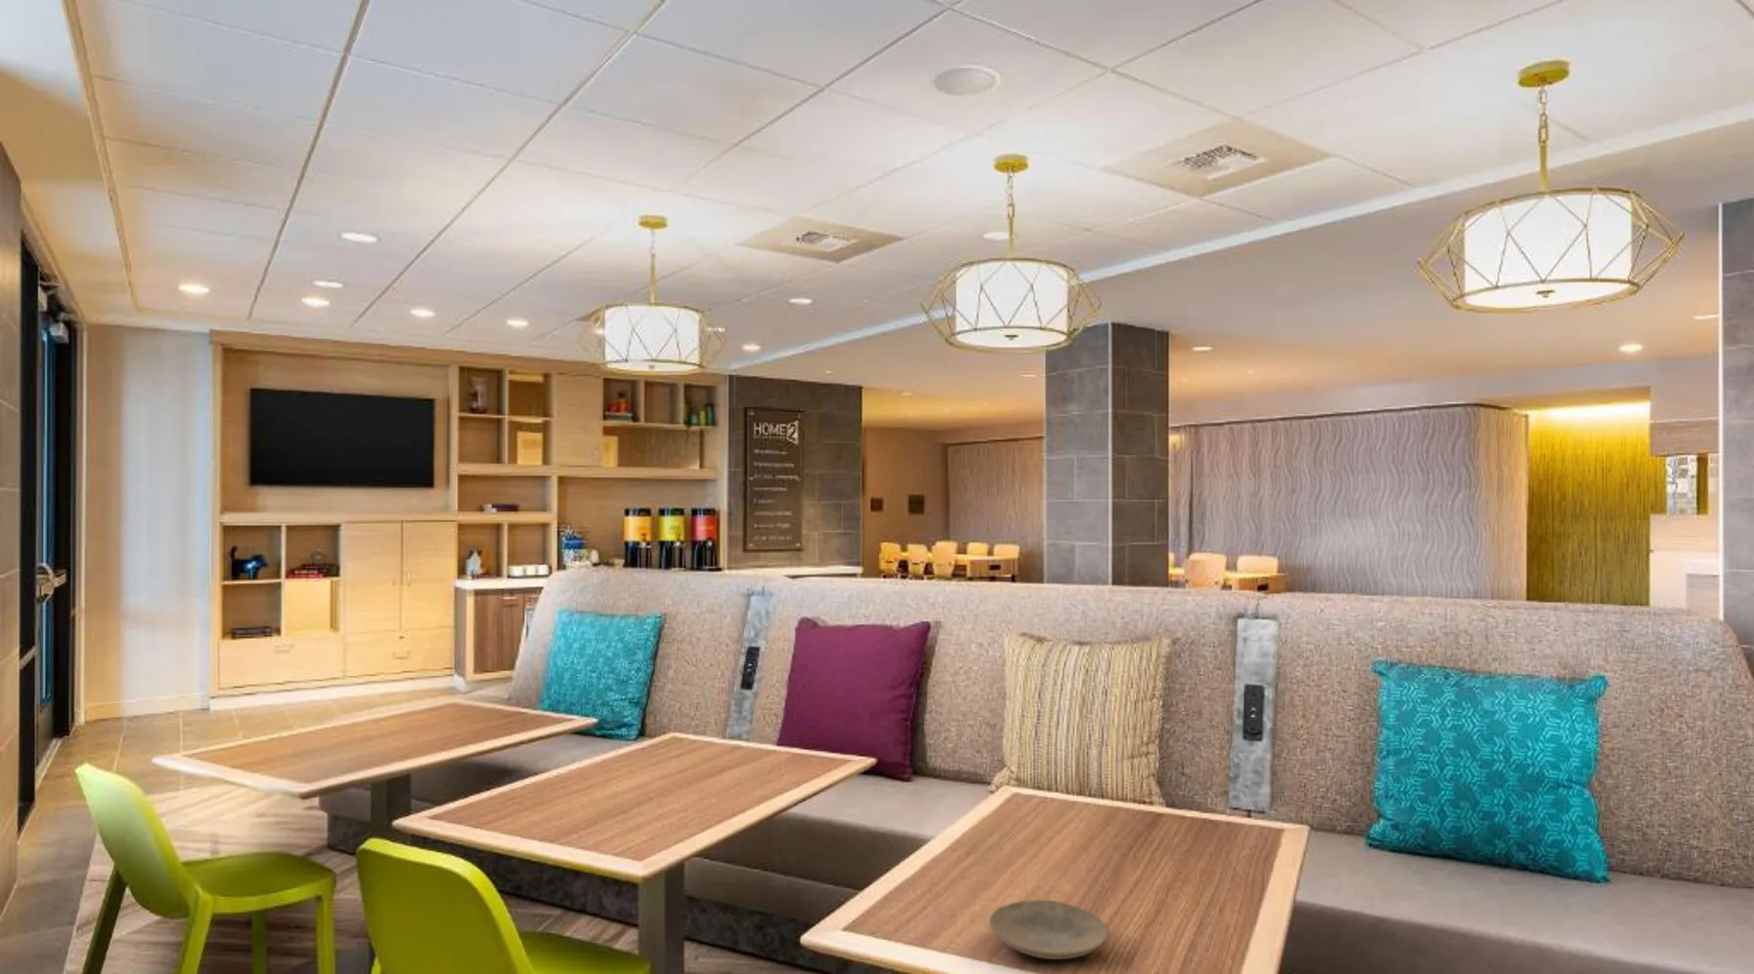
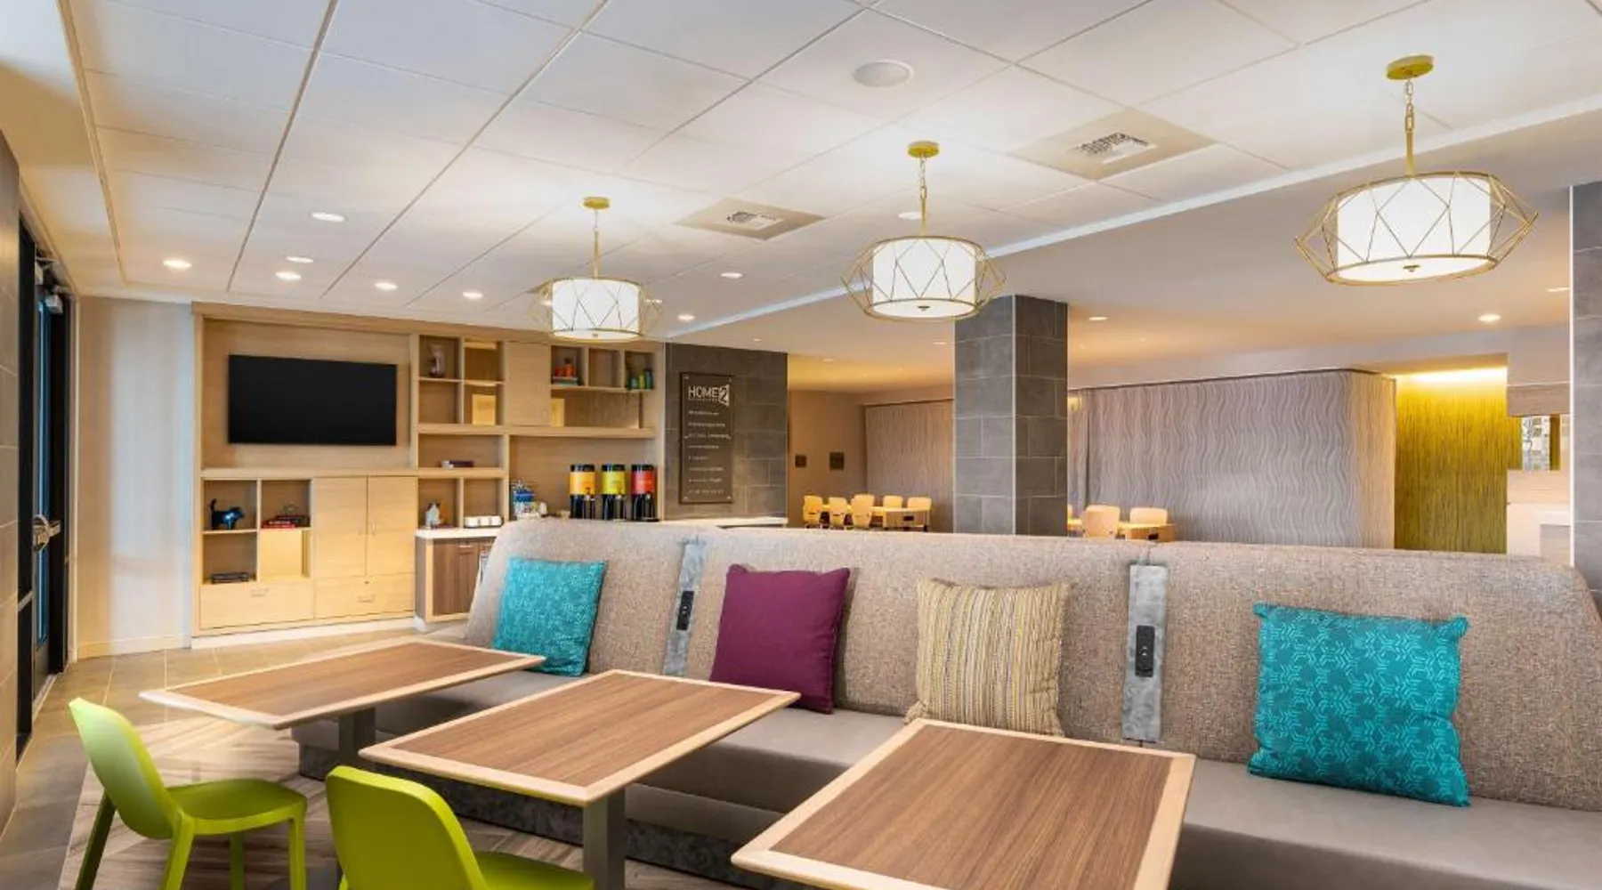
- plate [989,898,1110,961]
